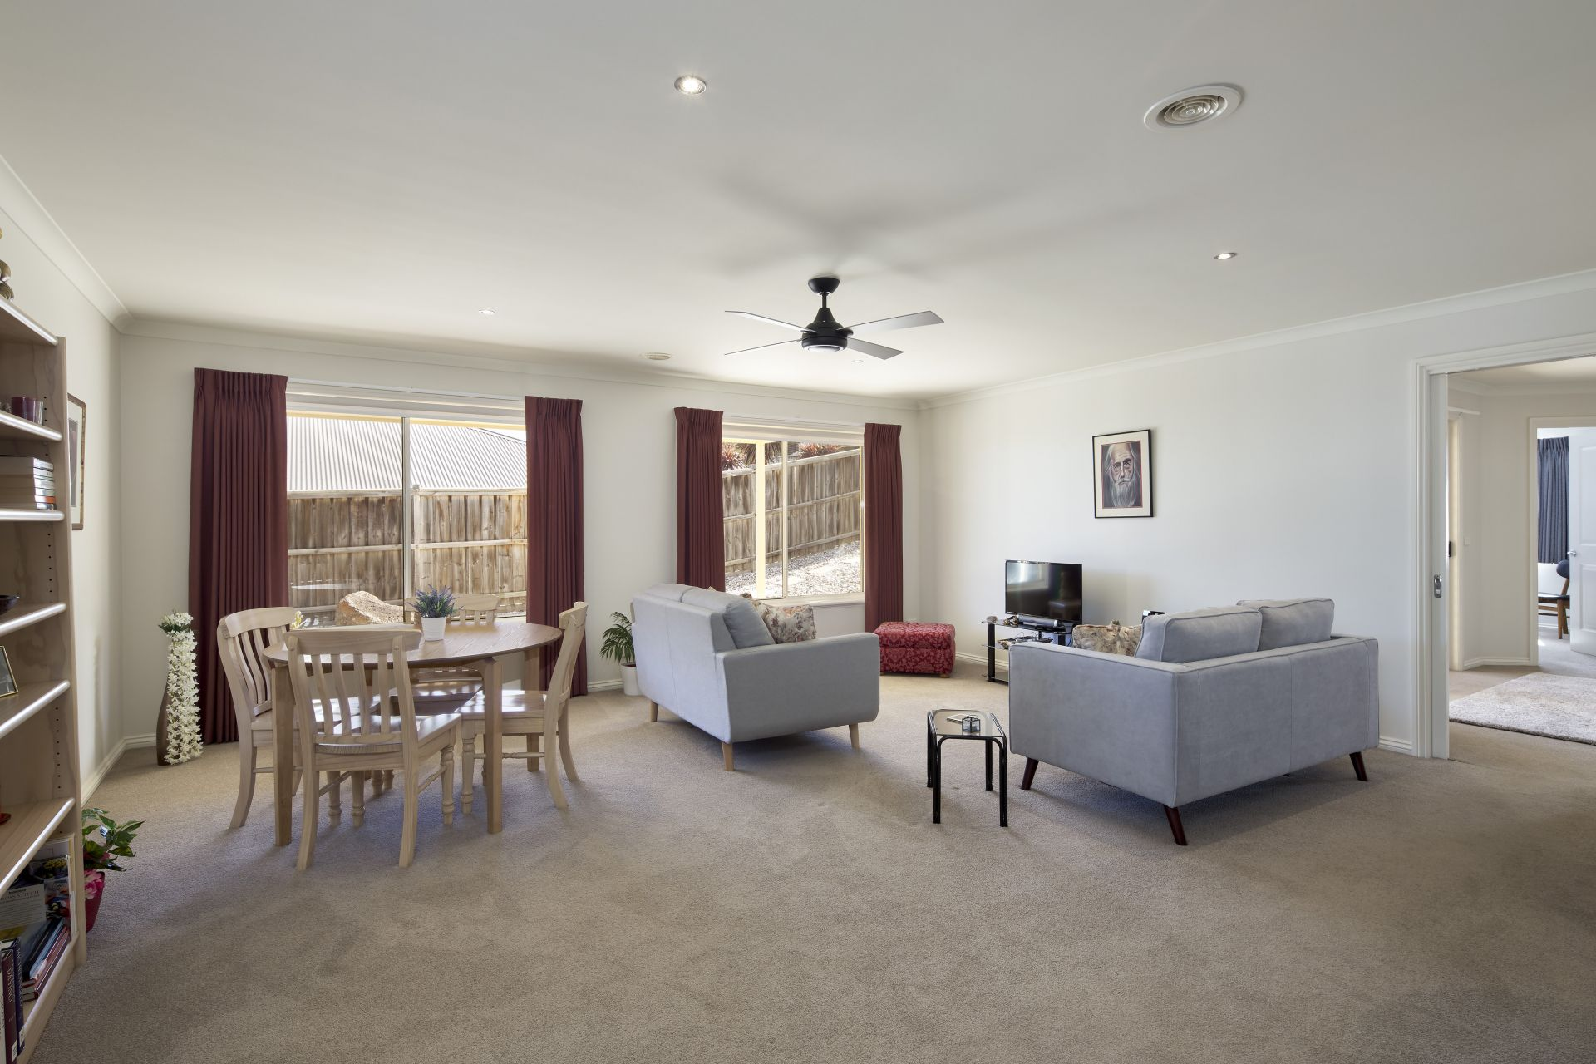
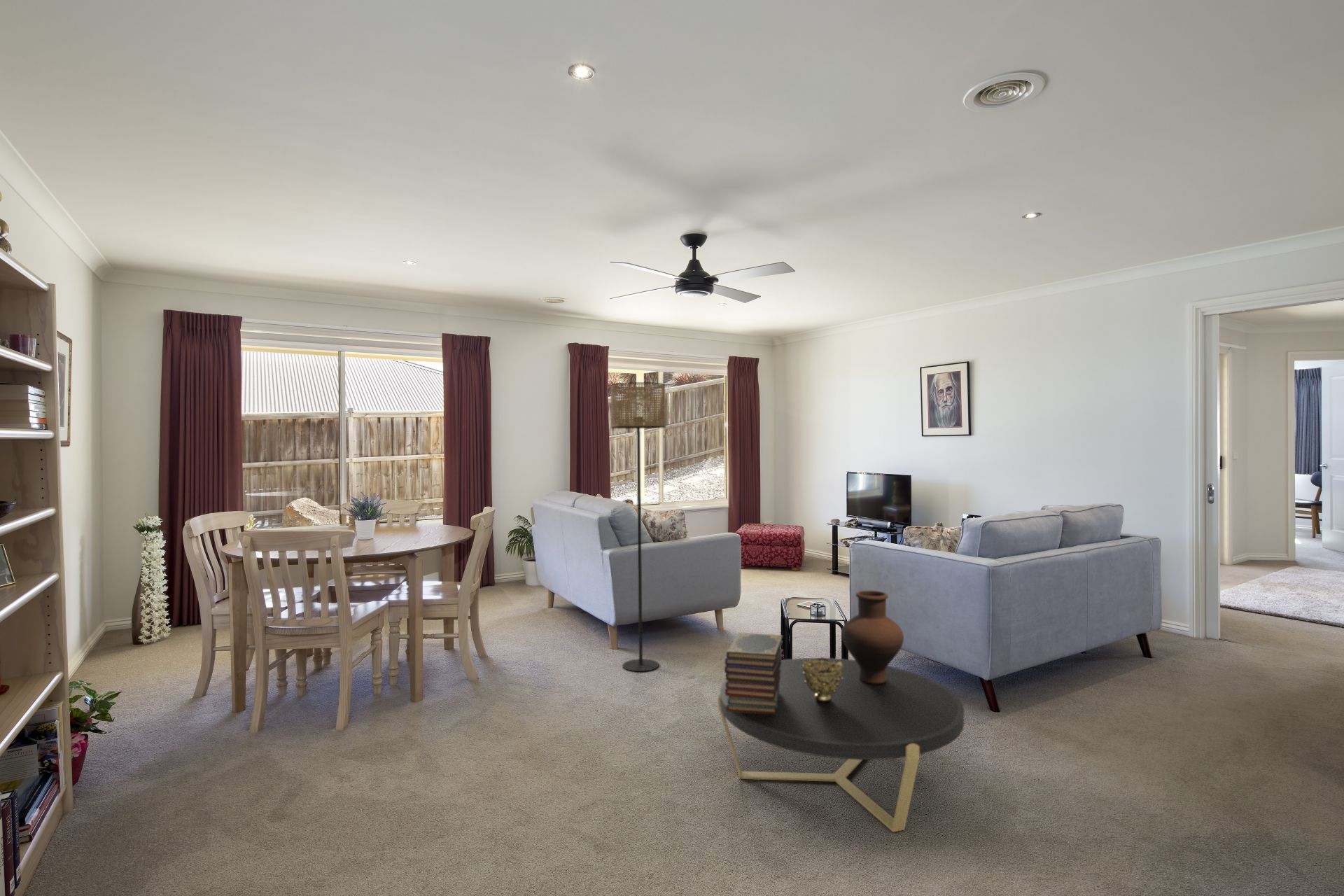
+ decorative bowl [803,657,844,703]
+ coffee table [717,657,965,833]
+ floor lamp [610,381,666,672]
+ book stack [724,632,784,715]
+ vase [841,589,904,683]
